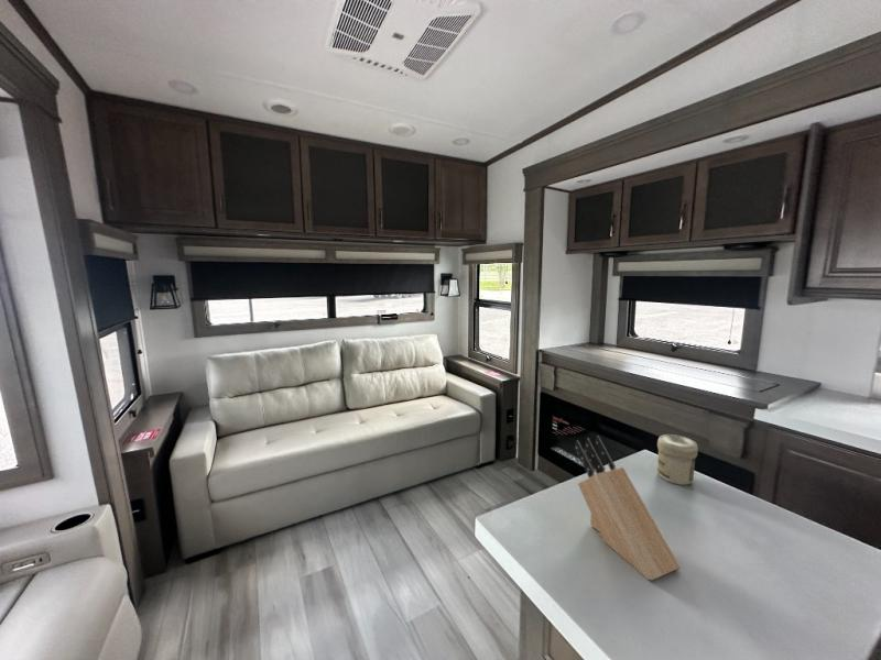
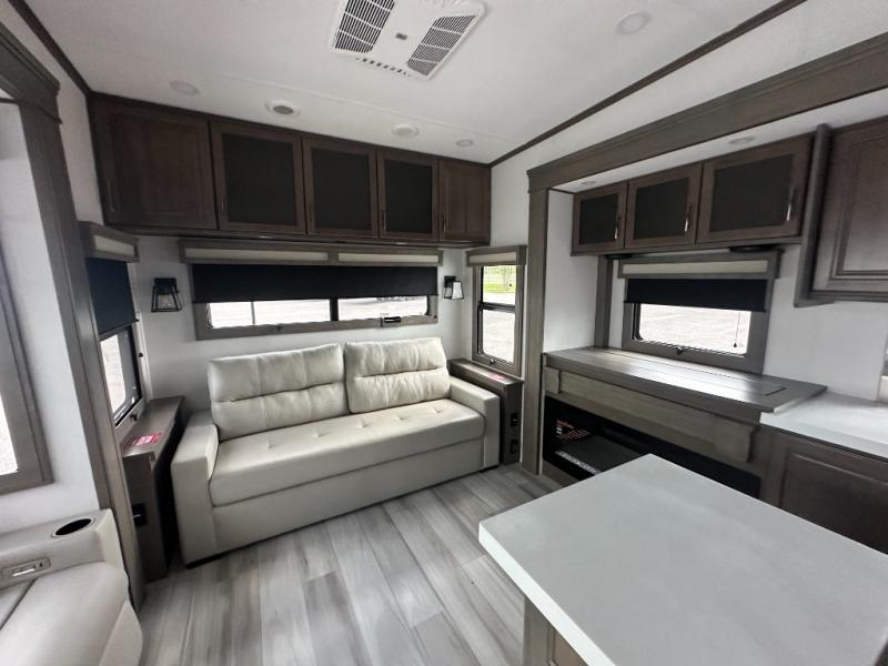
- jar [656,433,699,486]
- knife block [574,435,682,581]
